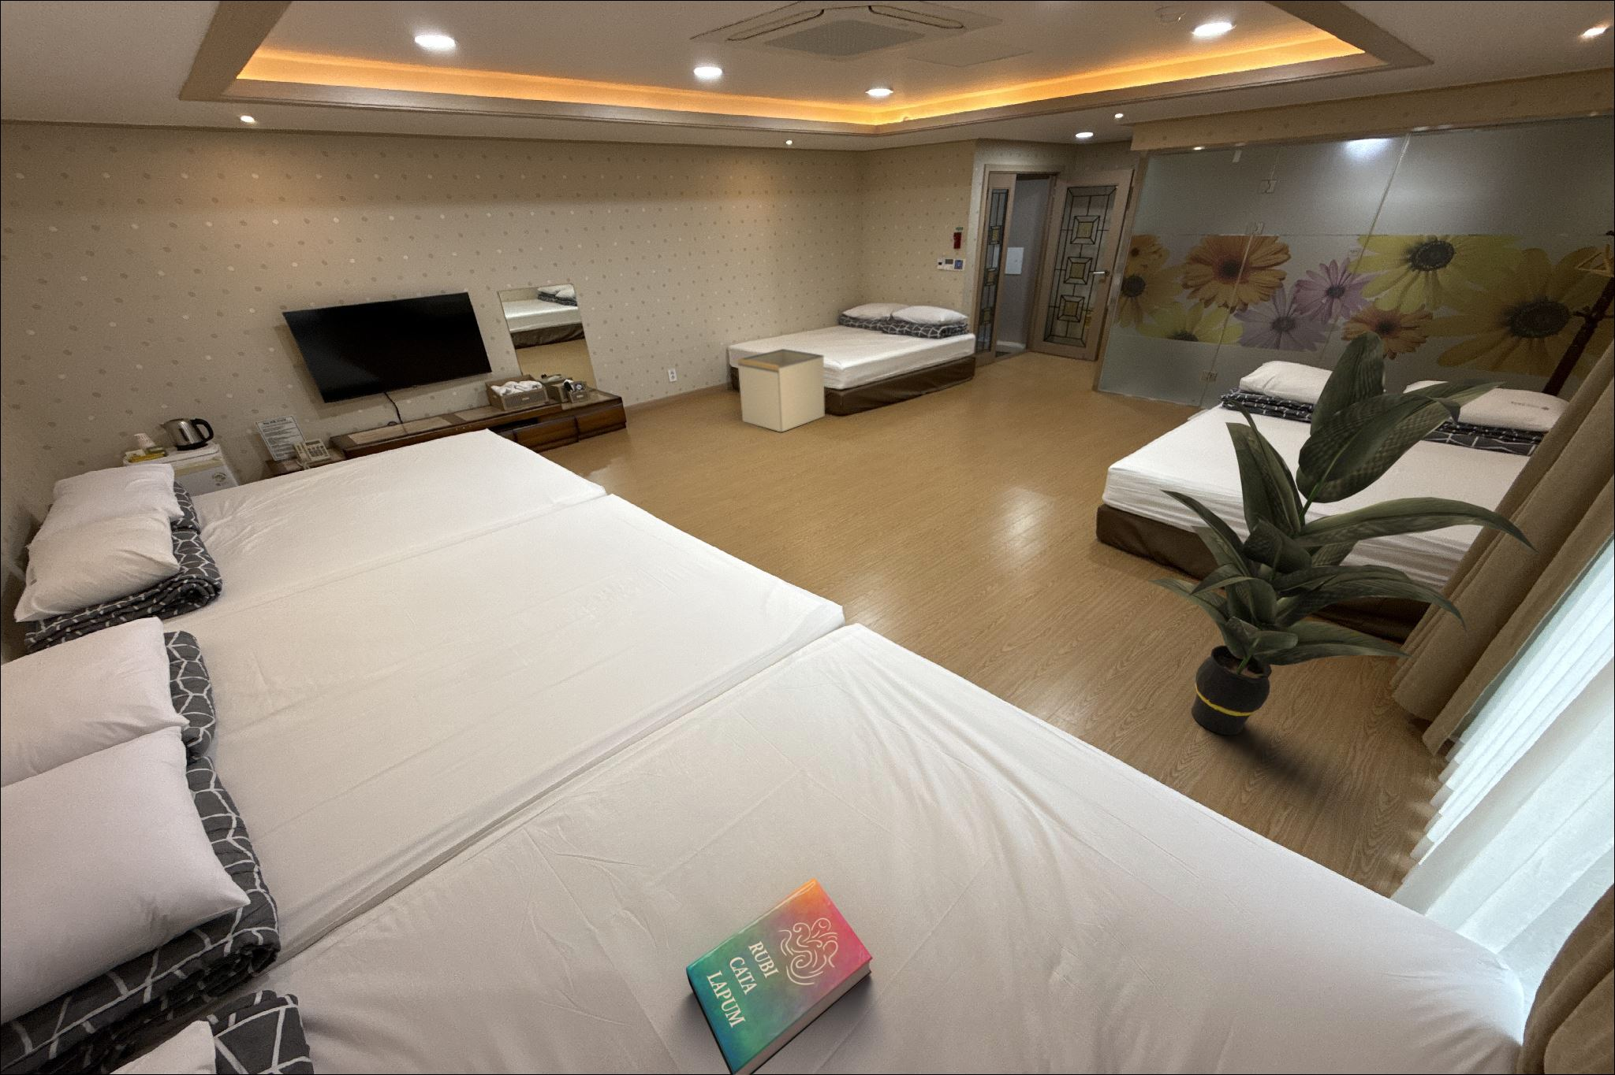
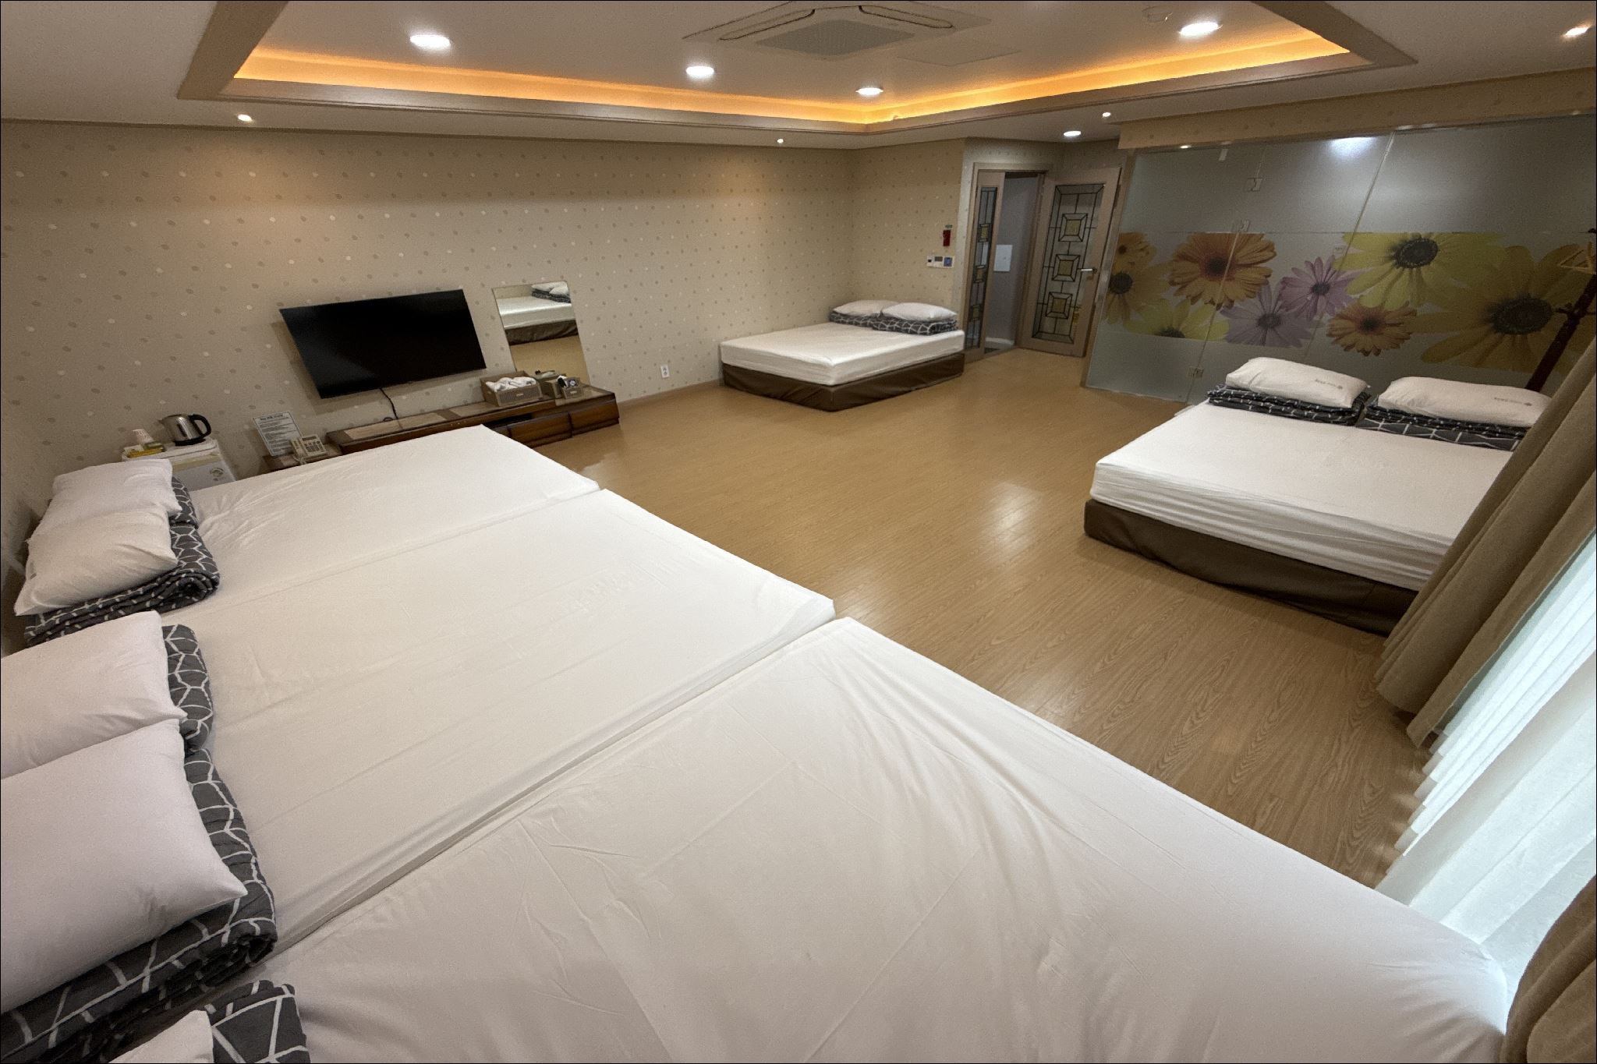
- indoor plant [1147,329,1543,737]
- storage bin [737,348,825,432]
- book [686,877,874,1075]
